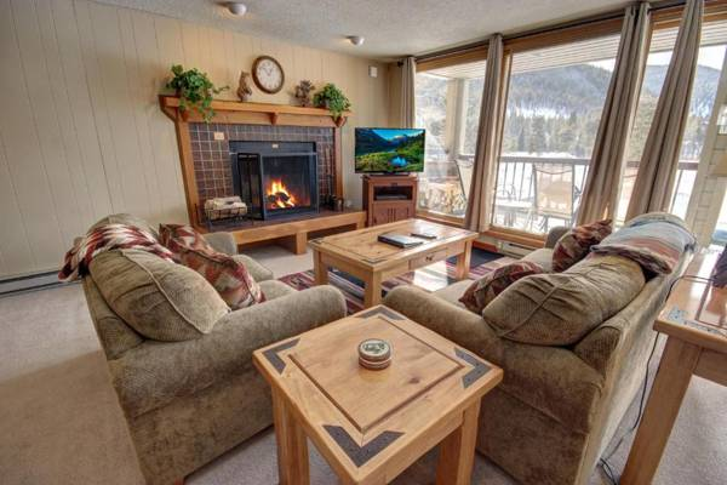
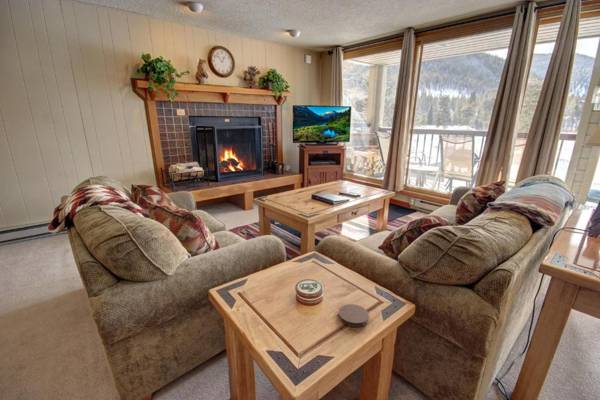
+ coaster [338,303,370,328]
